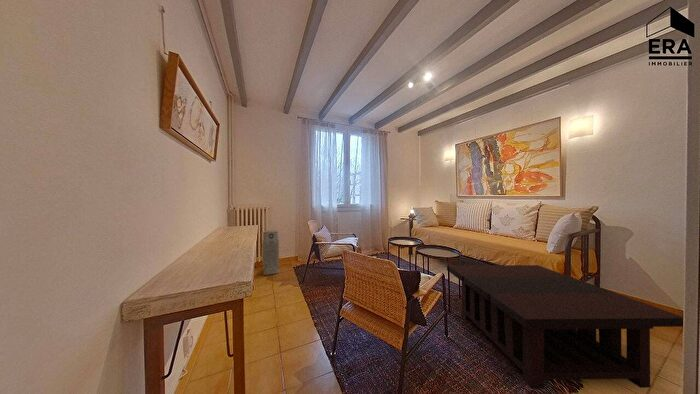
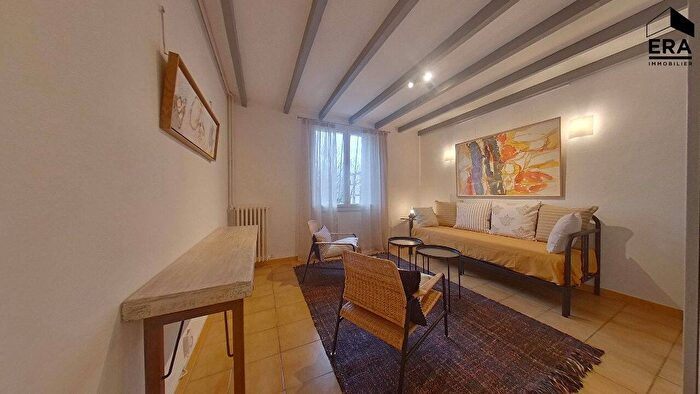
- coffee table [446,264,684,390]
- air purifier [261,229,280,276]
